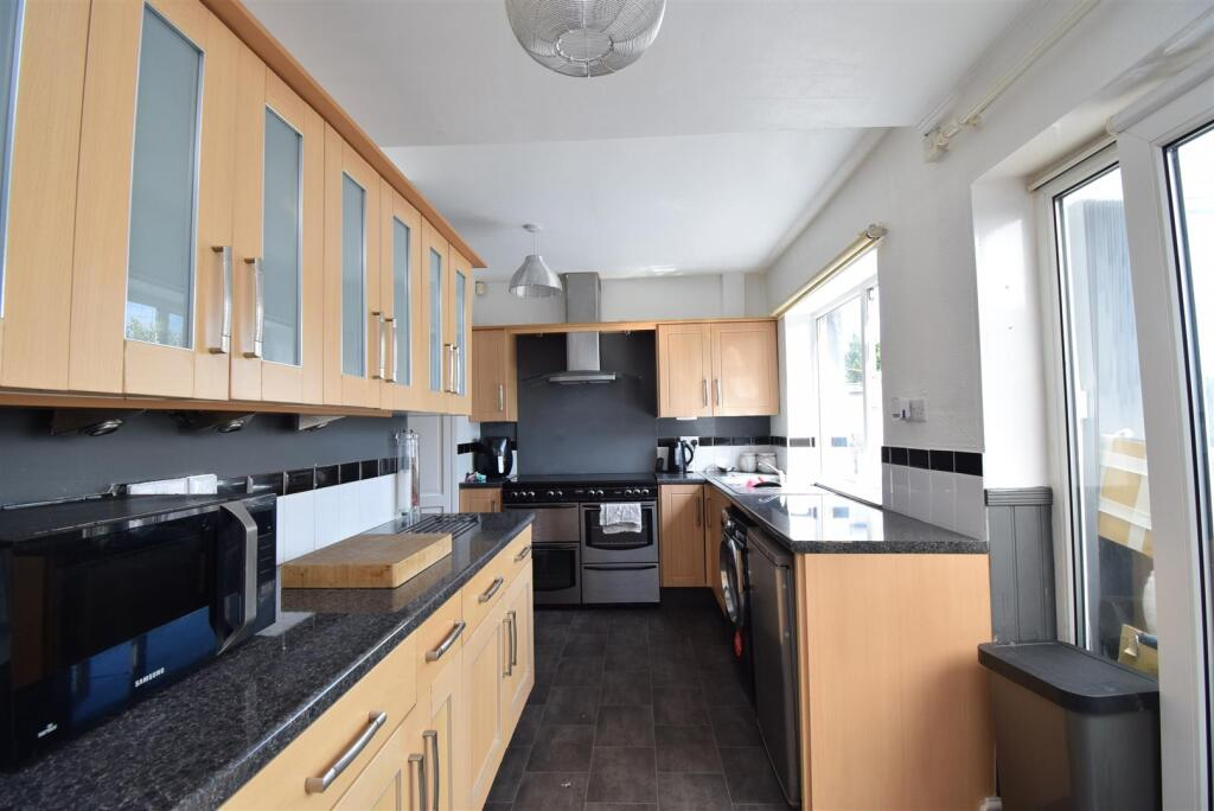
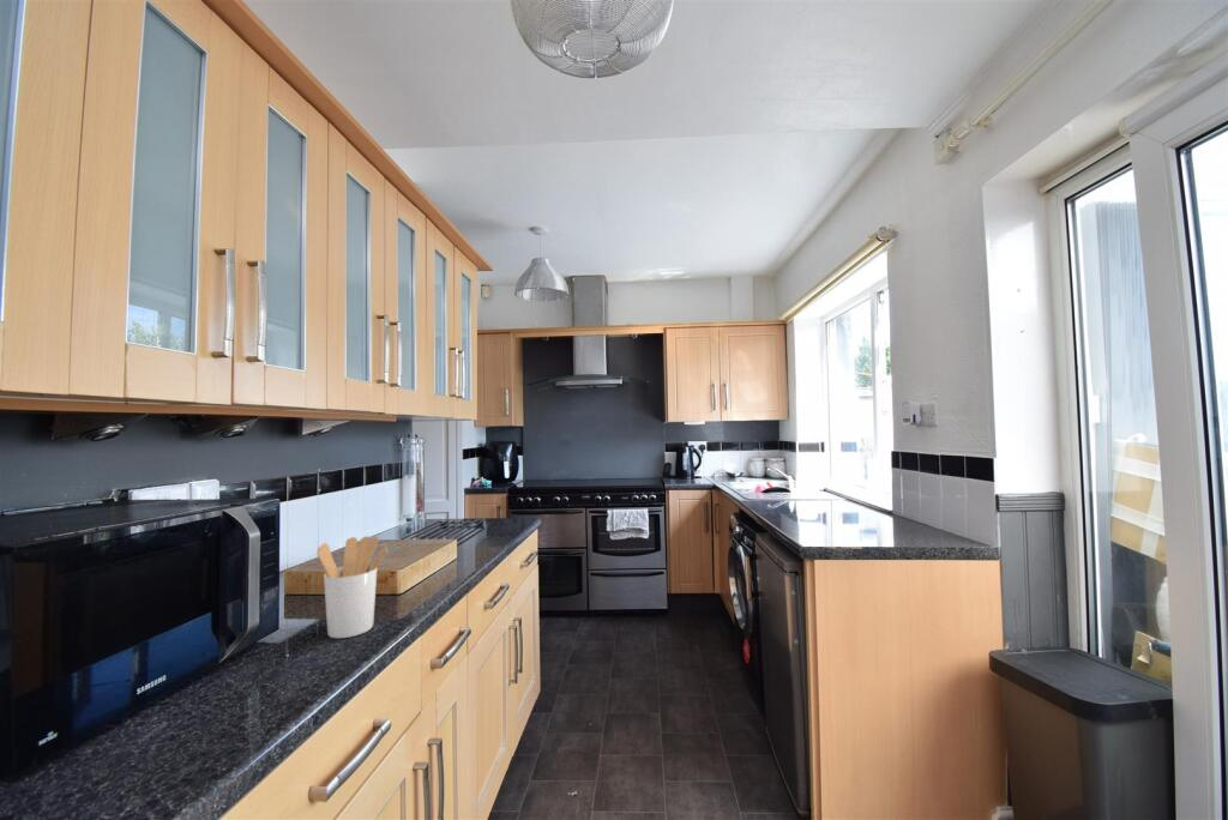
+ utensil holder [315,535,389,639]
